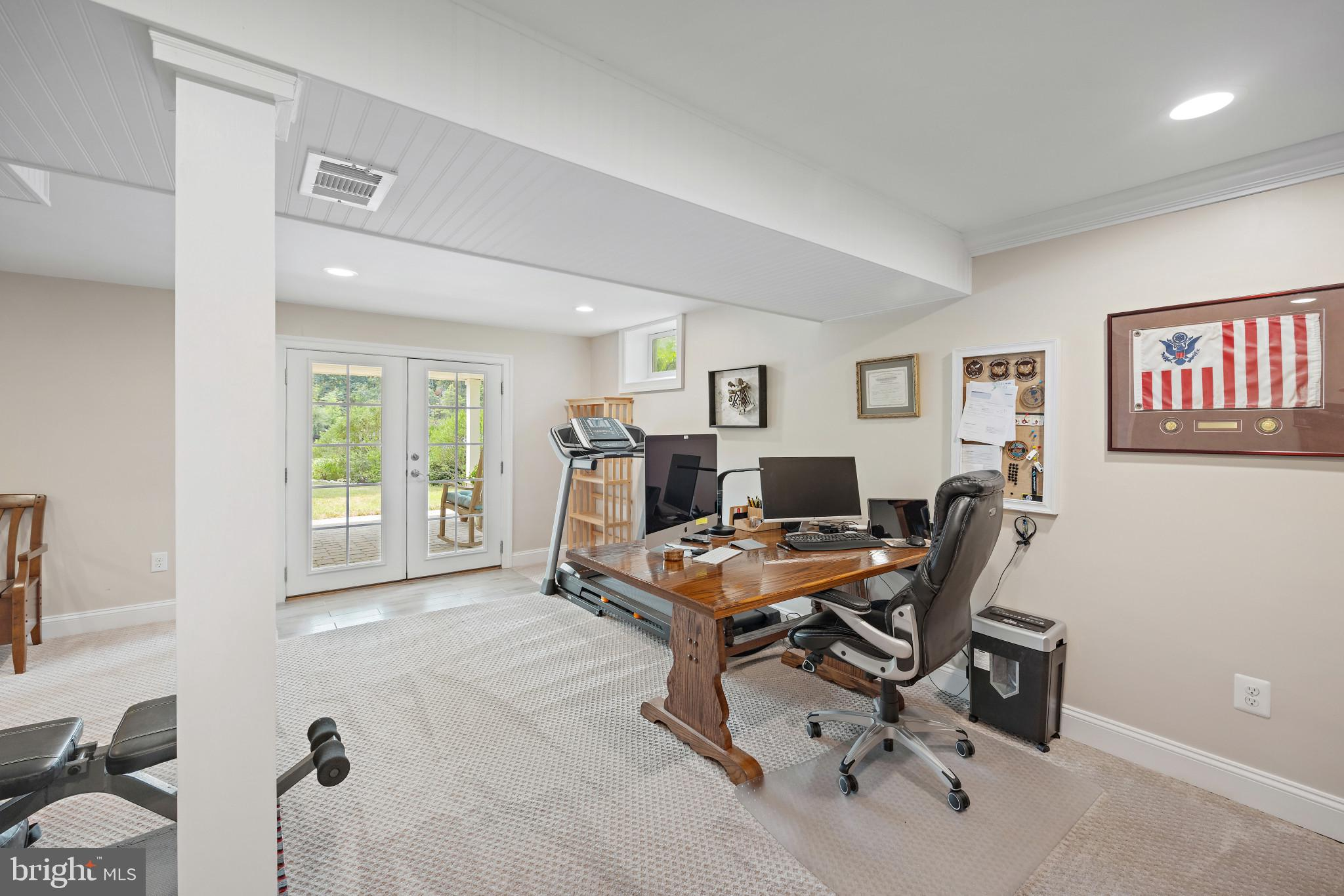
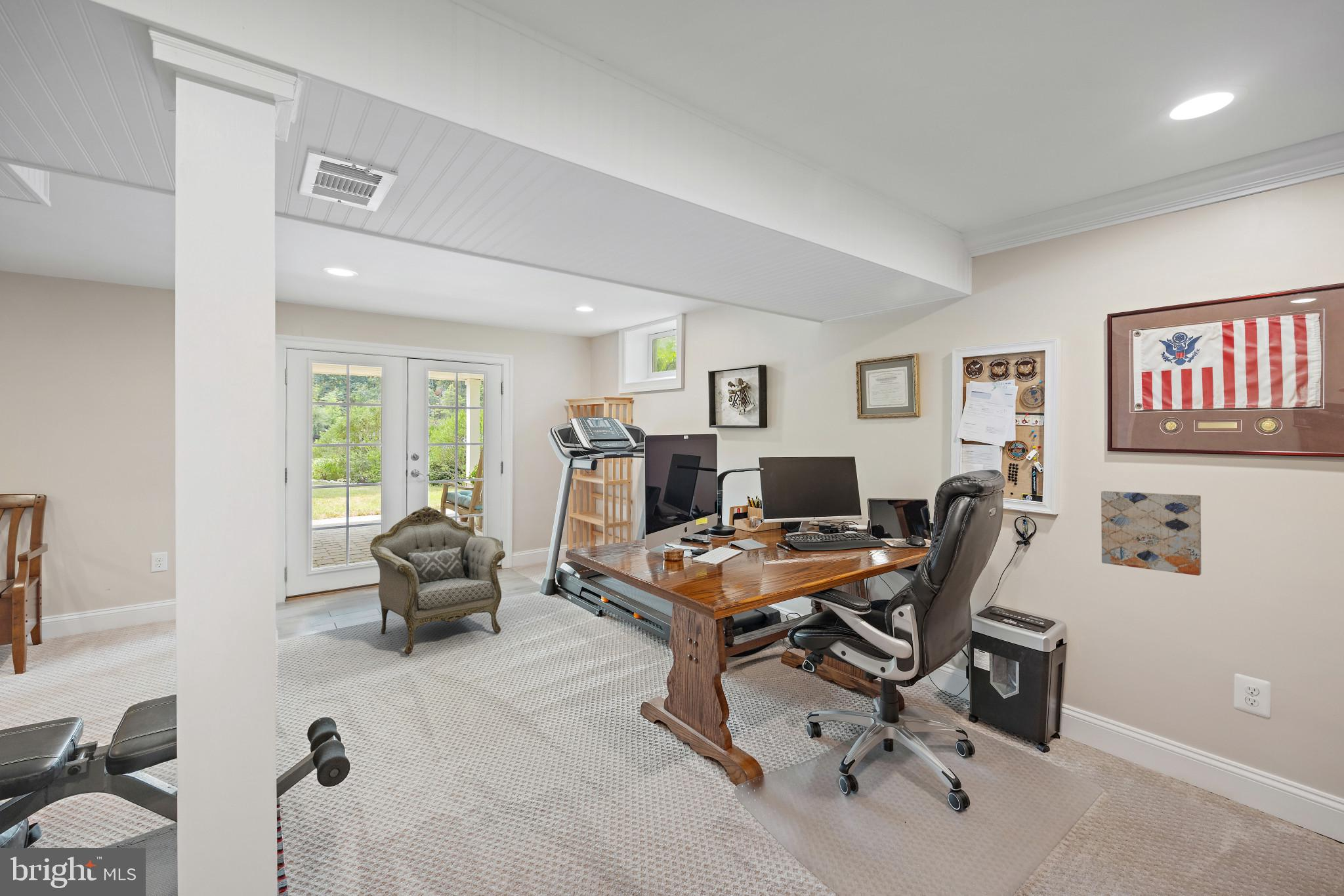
+ armchair [369,506,506,655]
+ wall art [1101,491,1202,576]
